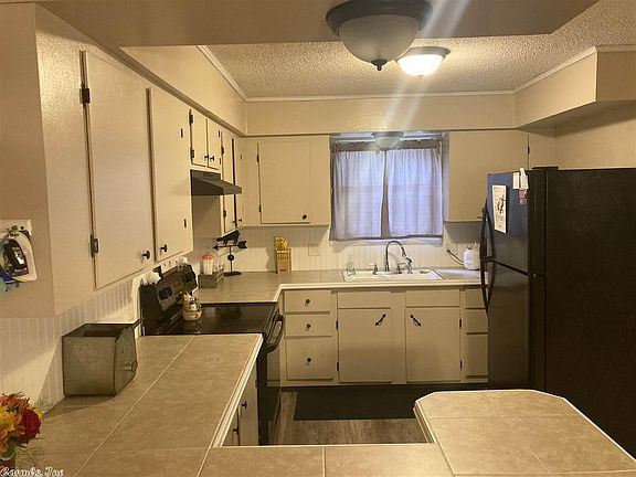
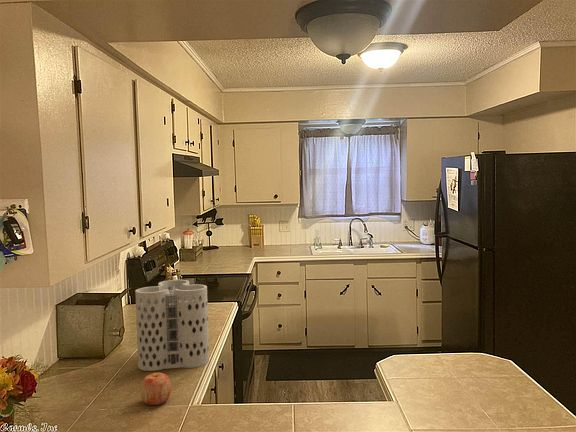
+ apple [139,372,172,406]
+ utensil holder [134,279,210,372]
